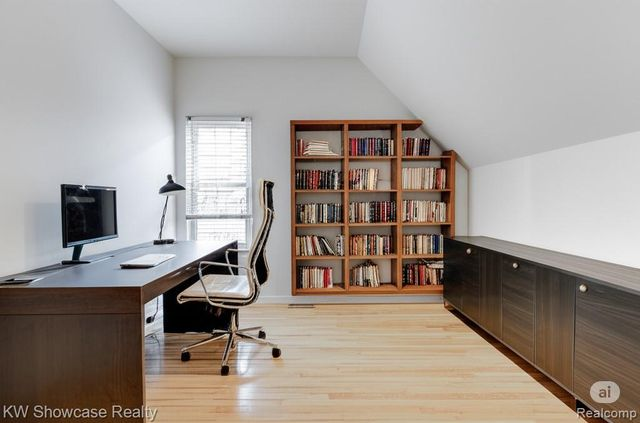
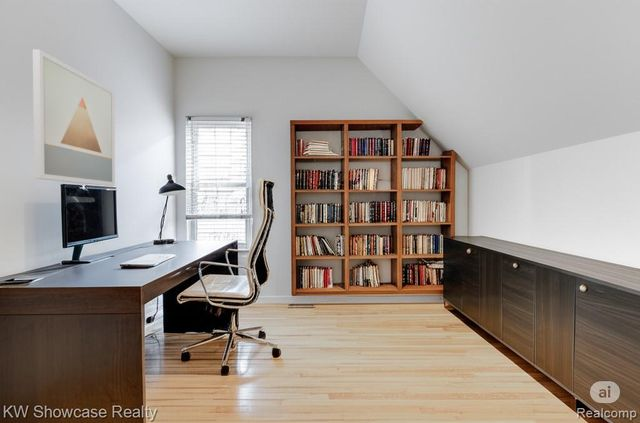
+ wall art [32,48,116,187]
